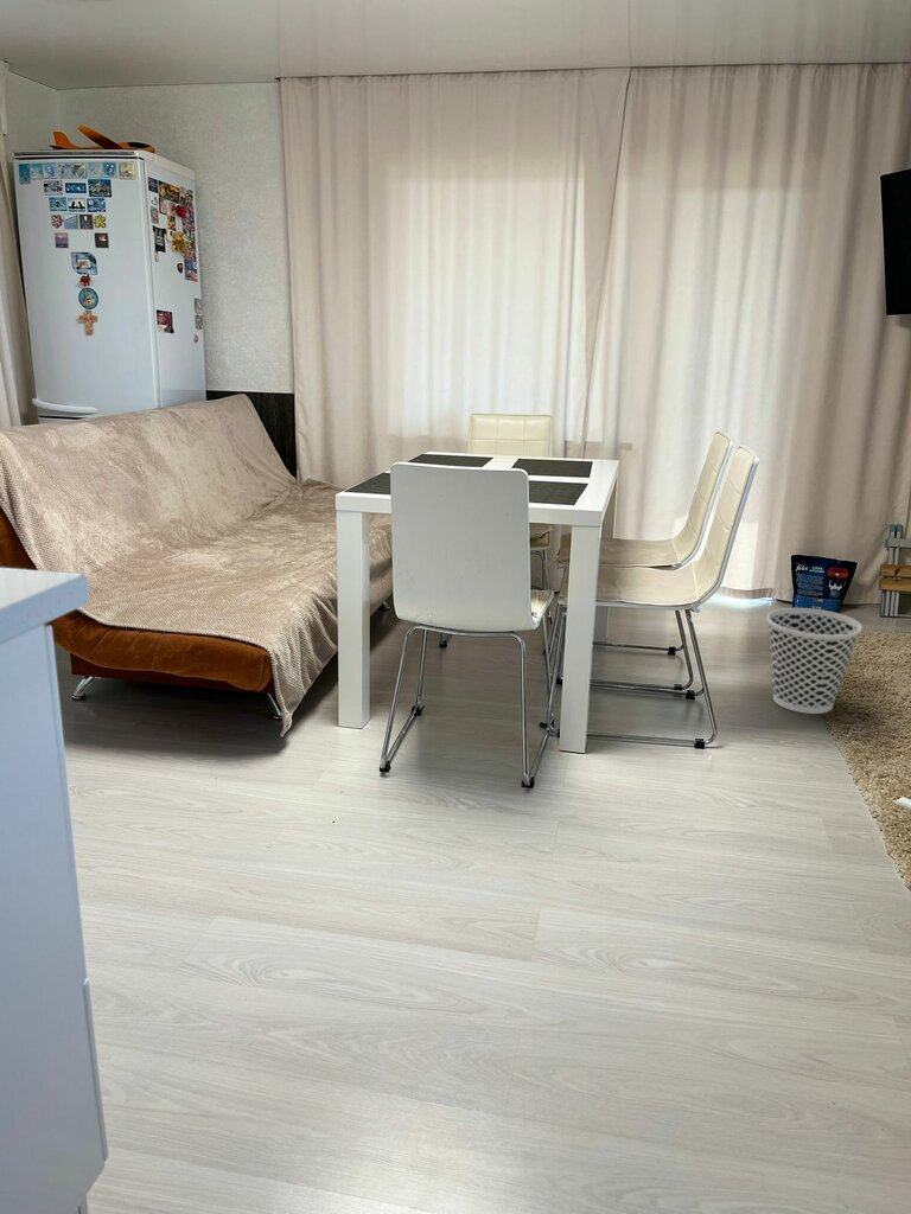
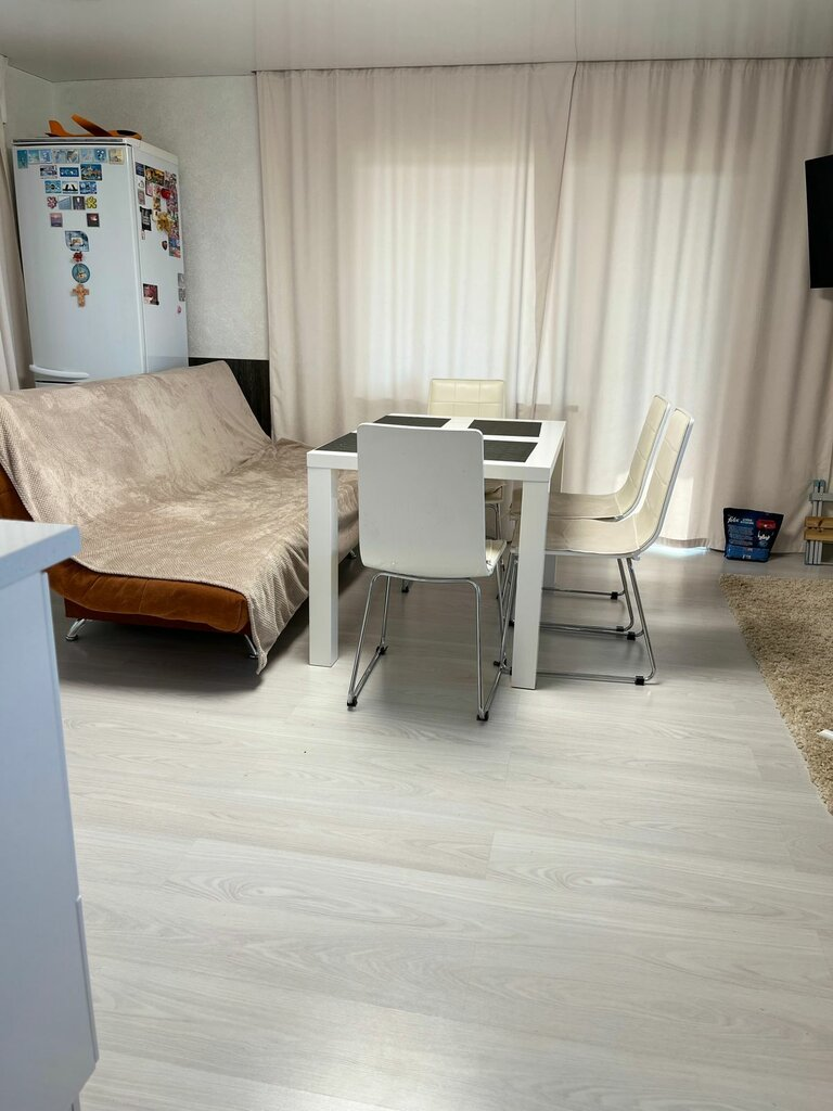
- wastebasket [766,607,864,715]
